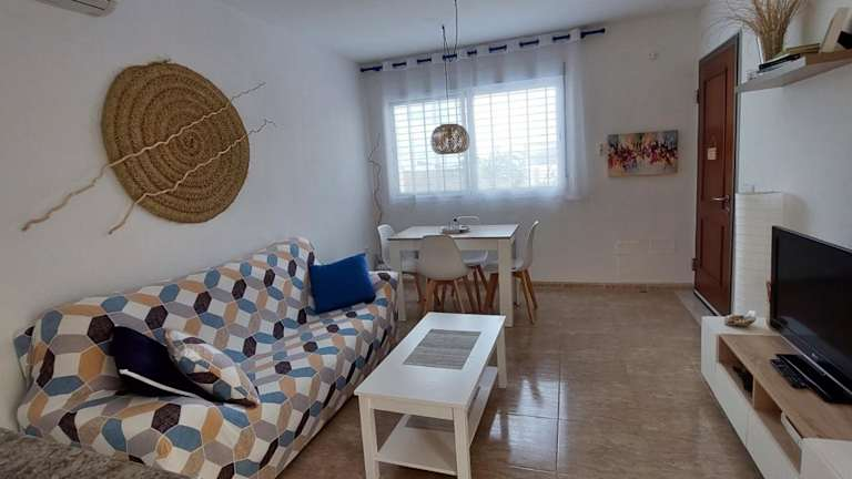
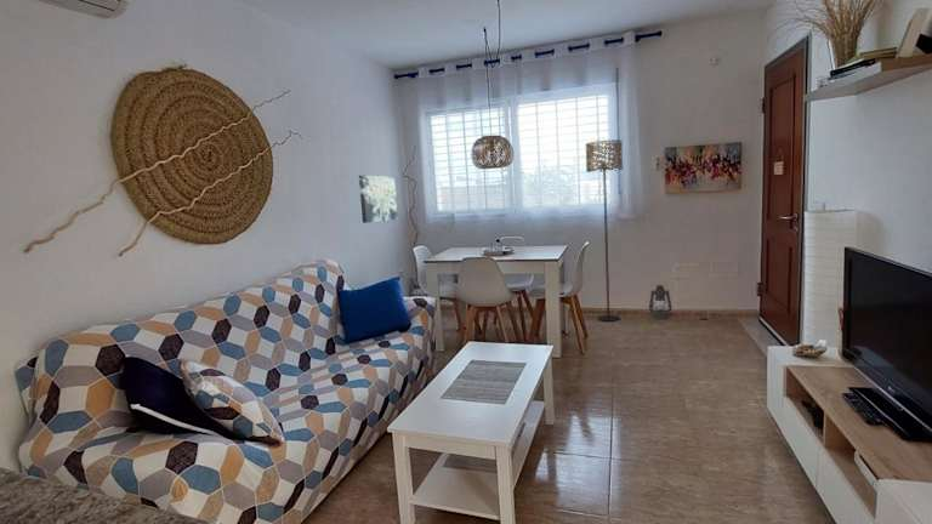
+ lantern [648,284,674,320]
+ wall art [358,175,399,224]
+ floor lamp [585,139,624,323]
